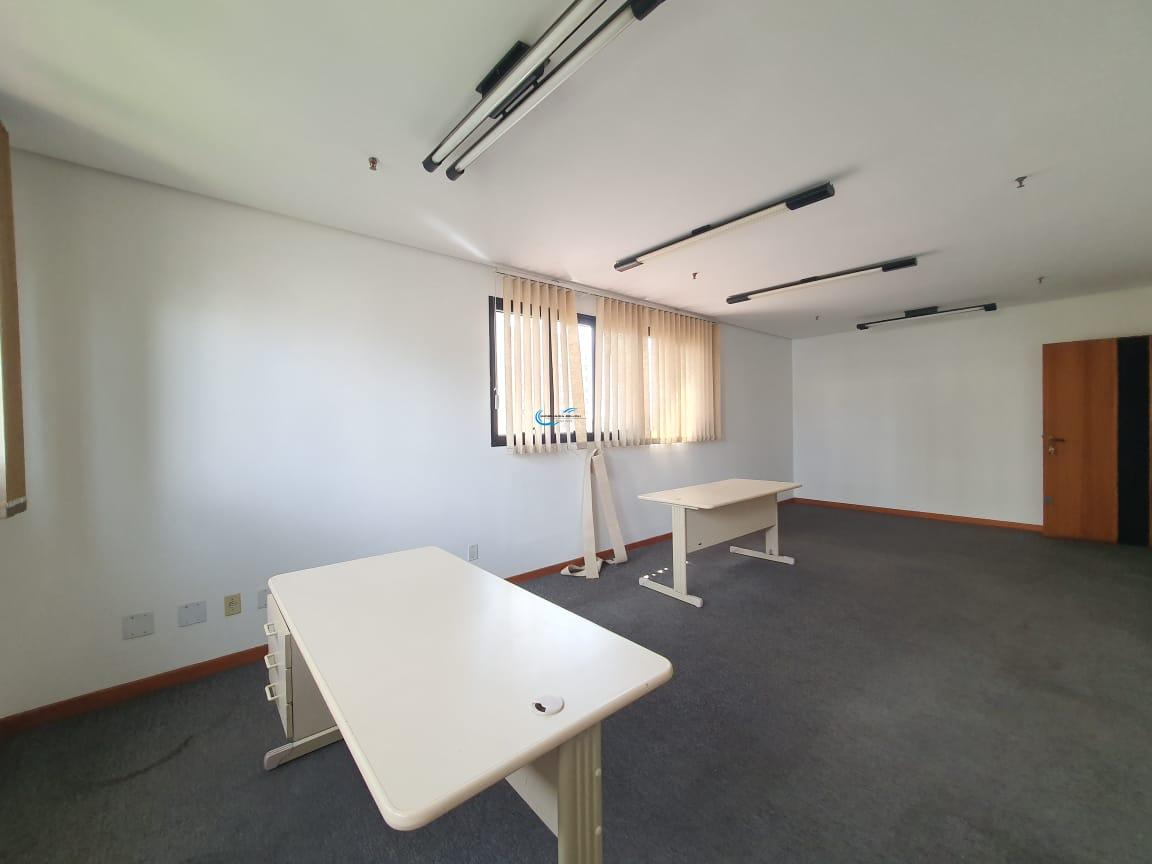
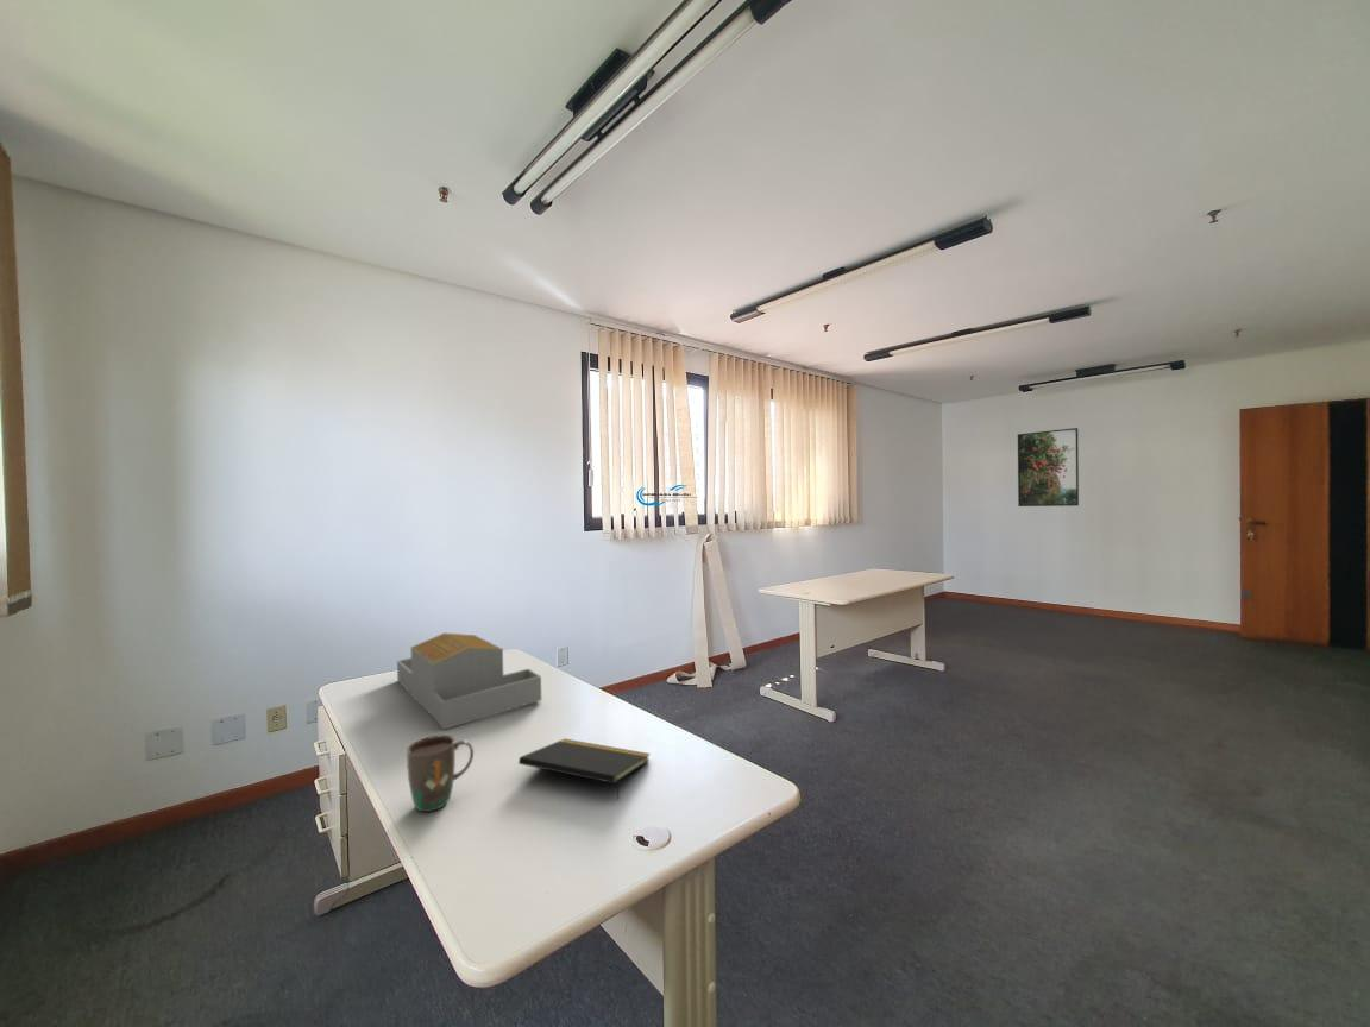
+ mug [406,733,475,813]
+ notepad [517,737,652,801]
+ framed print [1017,427,1080,508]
+ architectural model [396,631,542,731]
